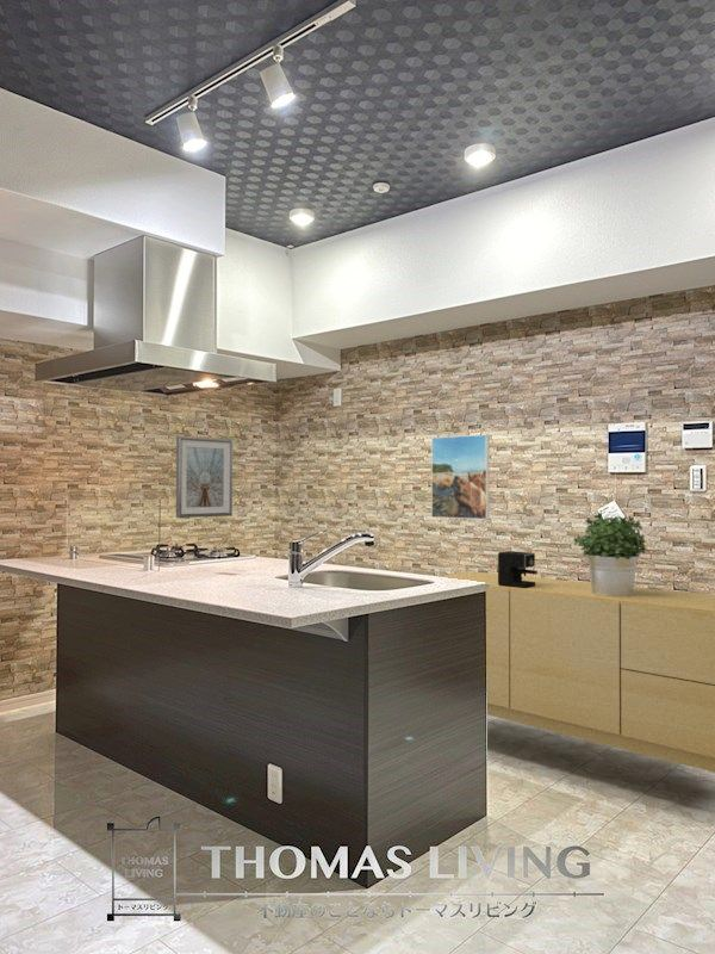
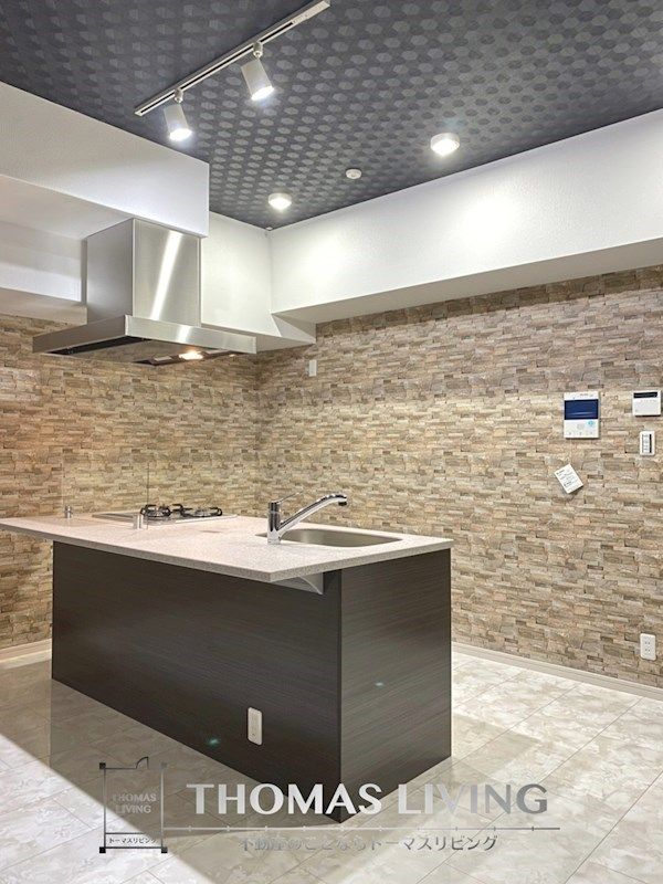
- picture frame [175,435,234,519]
- potted plant [573,512,648,596]
- coffee maker [497,550,539,588]
- sideboard [437,570,715,774]
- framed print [430,433,491,521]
